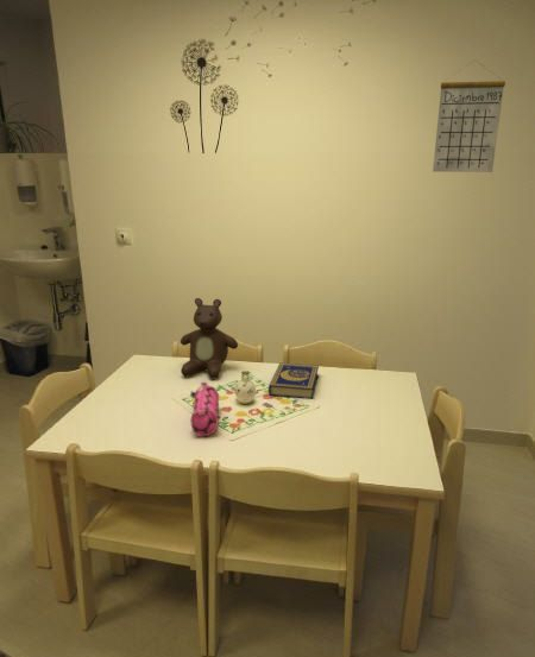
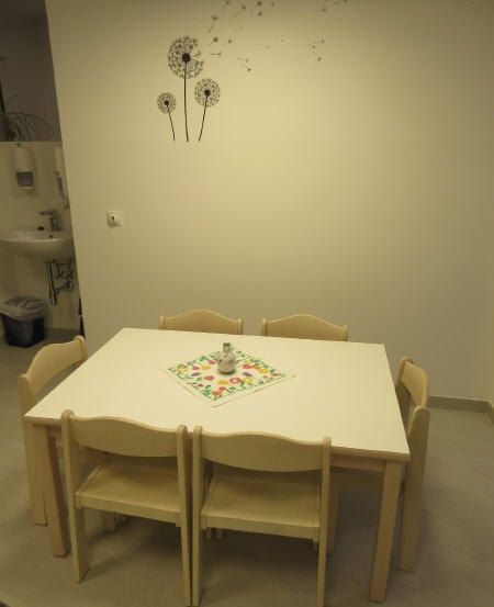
- teddy bear [180,297,239,380]
- book [268,361,320,400]
- calendar [432,59,506,173]
- pencil case [189,381,220,437]
